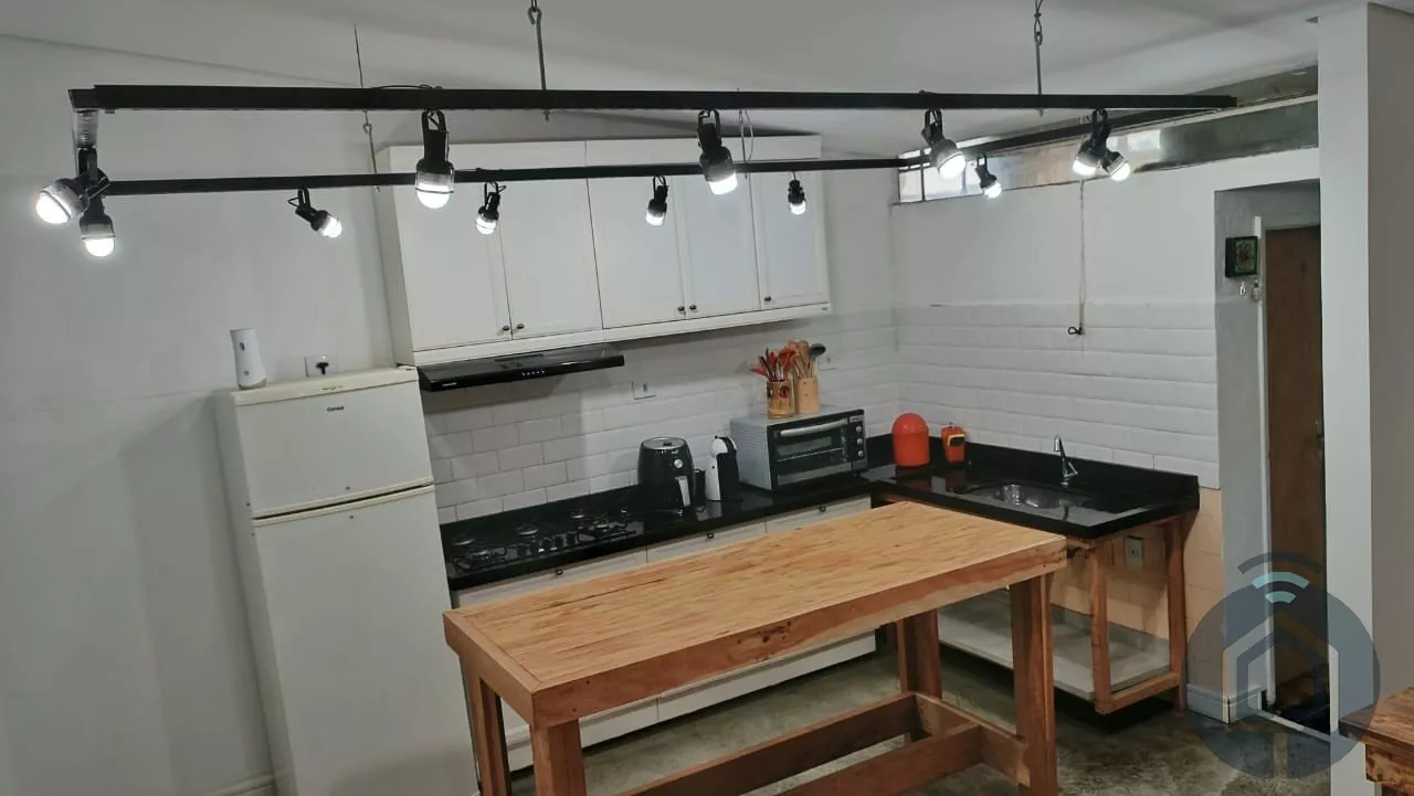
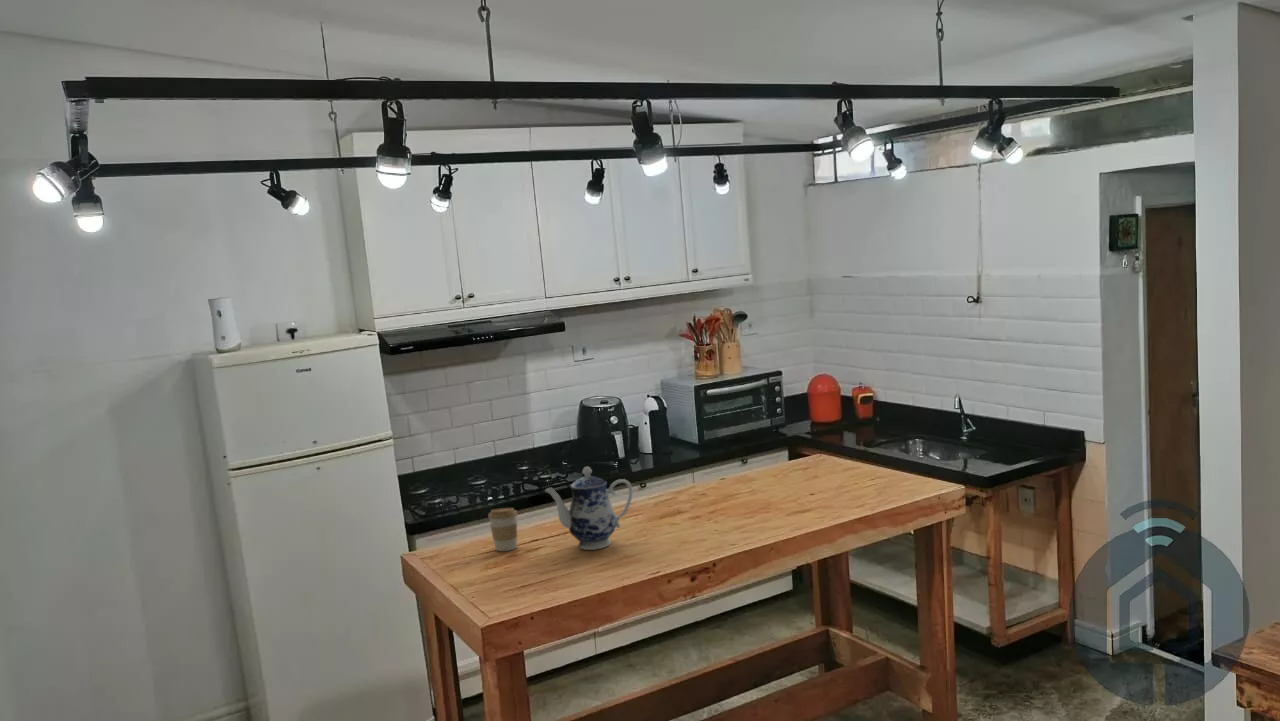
+ teapot [544,466,634,551]
+ coffee cup [487,507,519,552]
